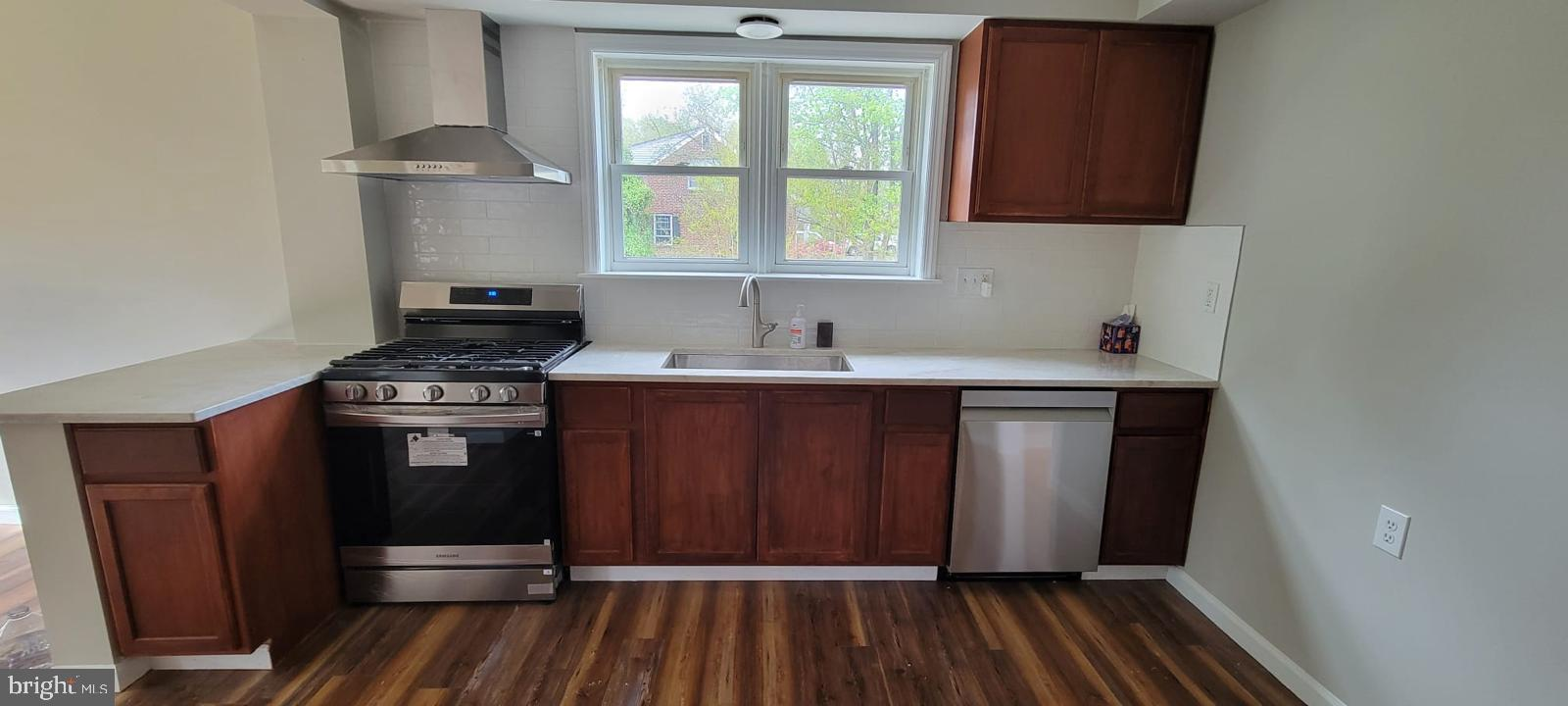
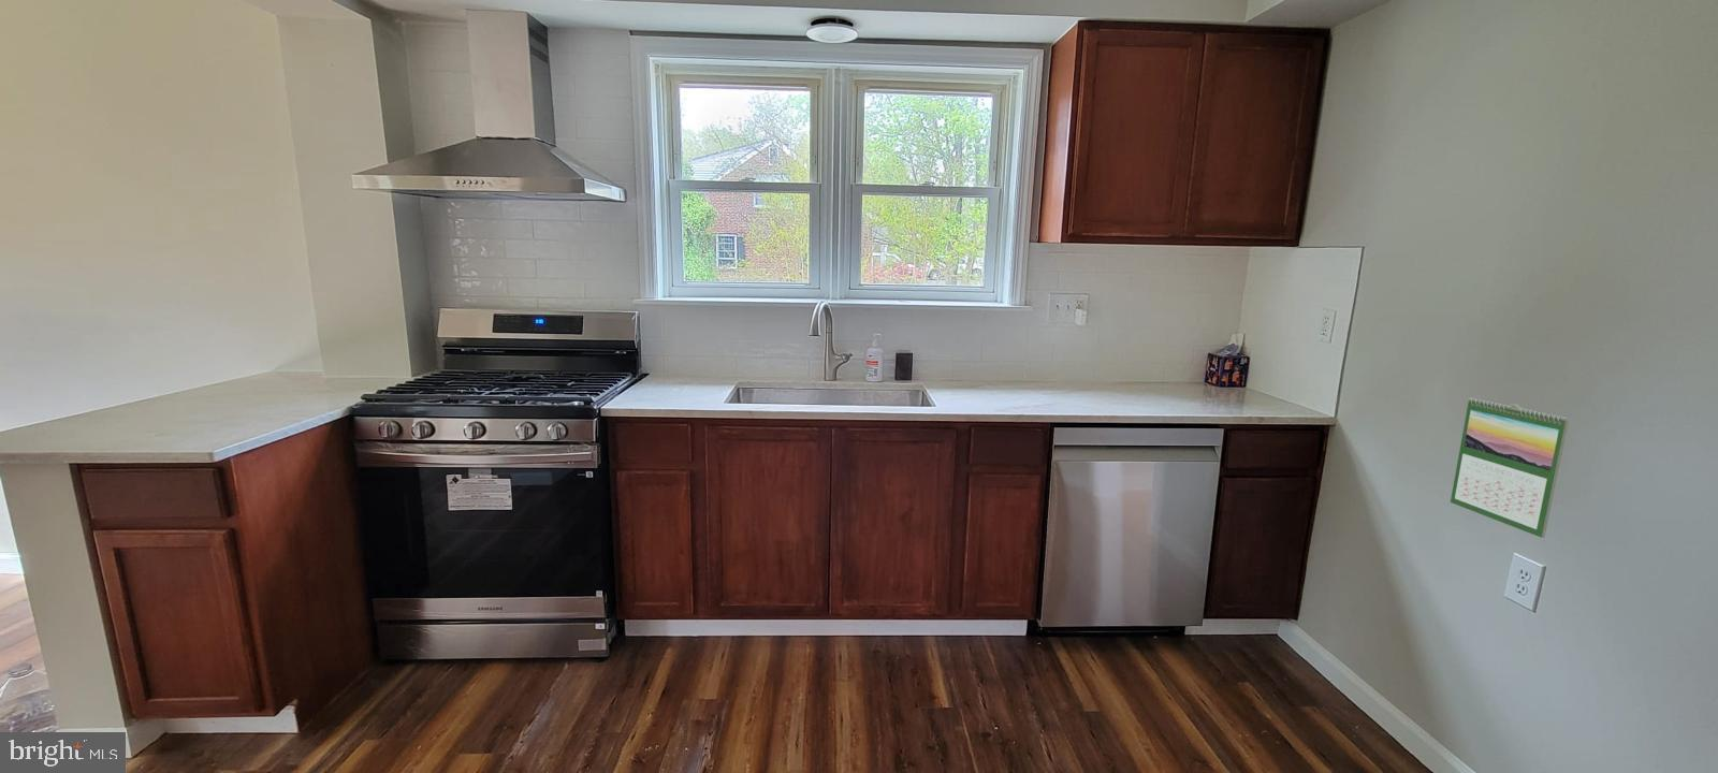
+ calendar [1450,396,1570,539]
